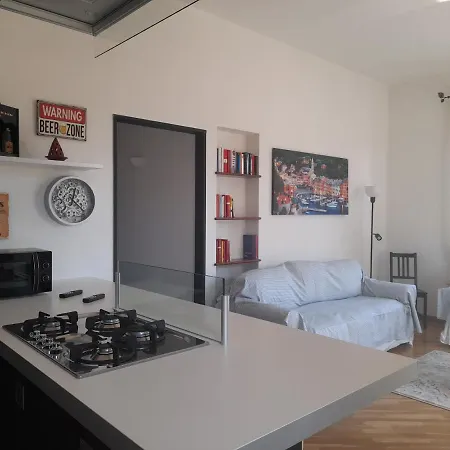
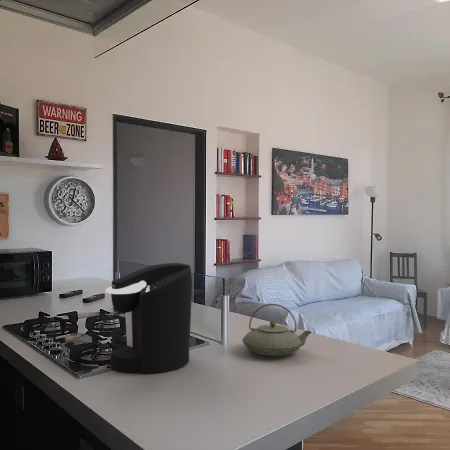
+ teapot [241,303,313,357]
+ coffee maker [105,262,193,374]
